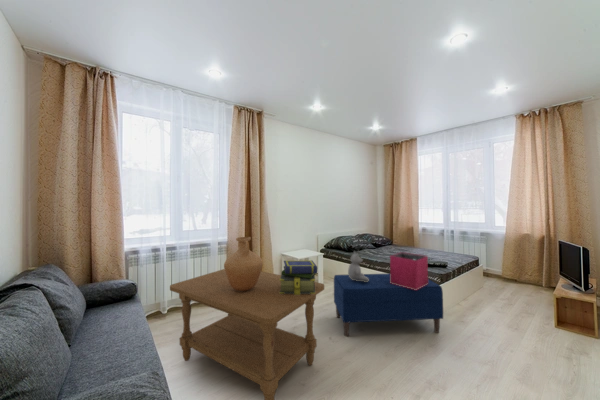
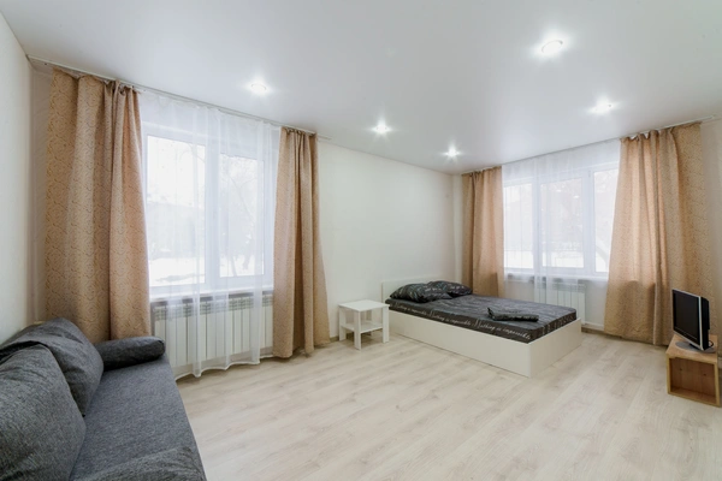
- coffee table [169,268,325,400]
- storage bin [389,251,429,290]
- teddy bear [347,250,369,282]
- vase [223,236,264,291]
- stack of books [279,260,318,295]
- bench [333,272,444,338]
